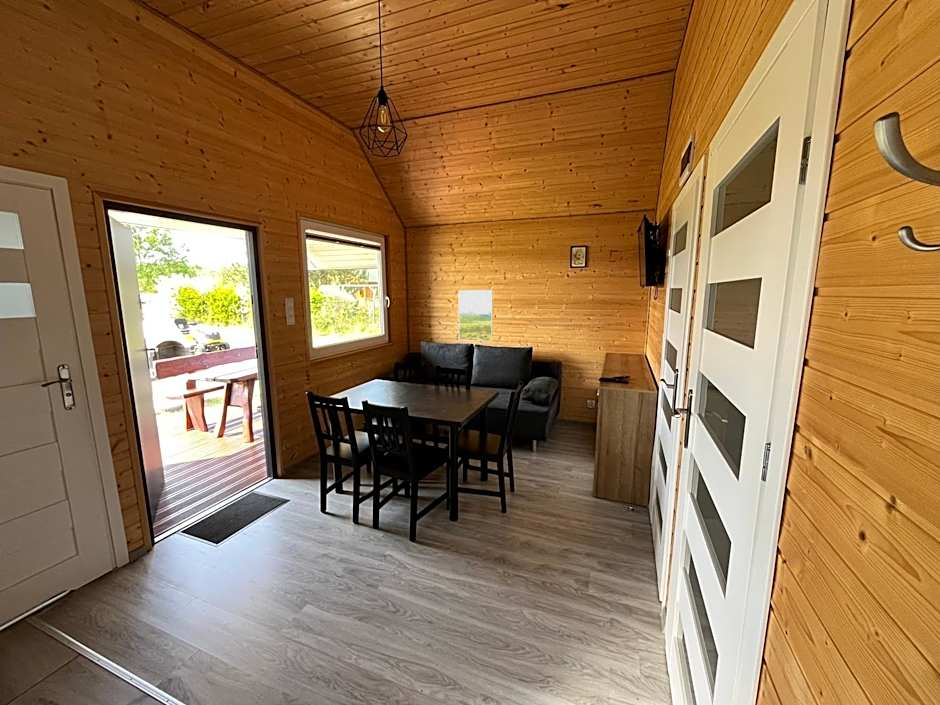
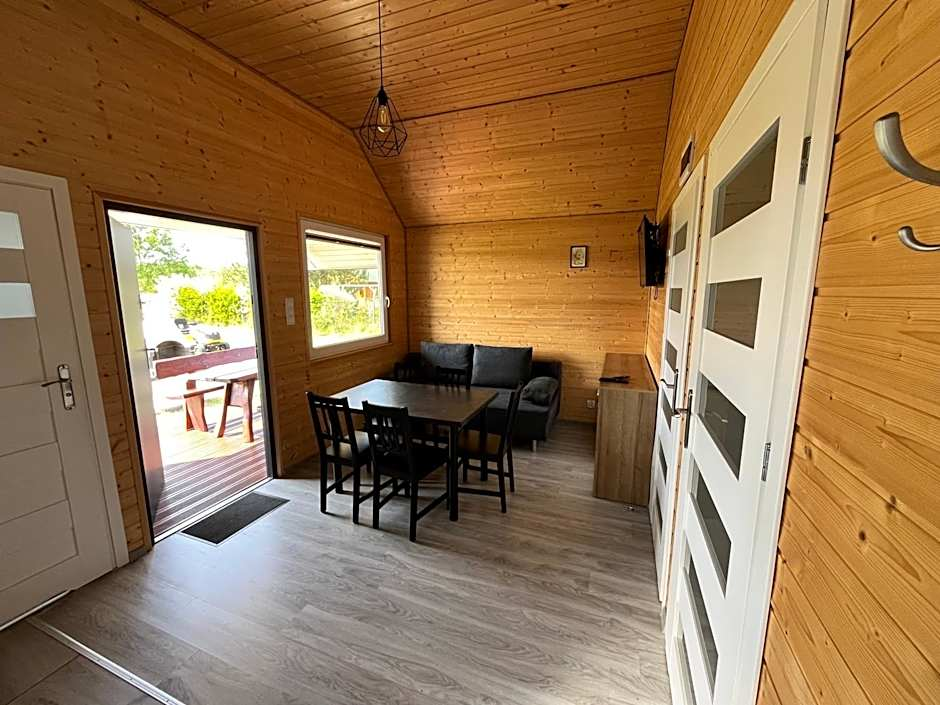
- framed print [457,289,494,342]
